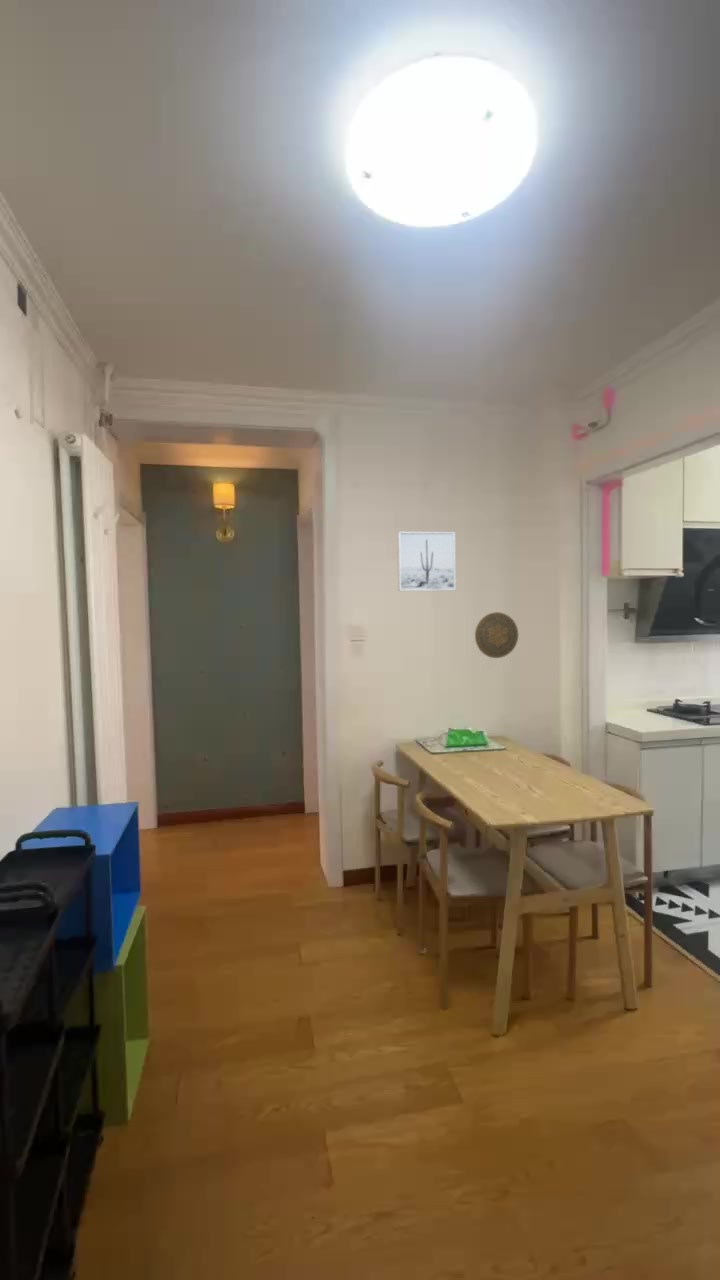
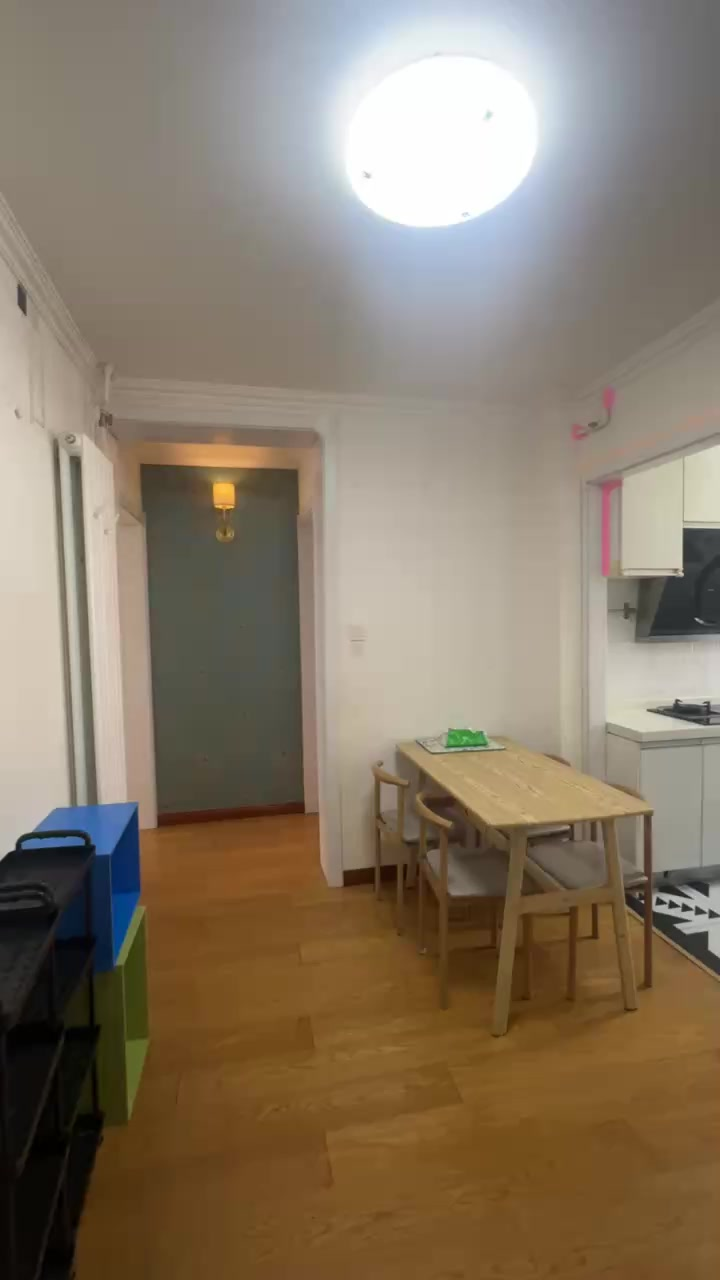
- wall art [396,531,457,592]
- decorative plate [474,611,519,659]
